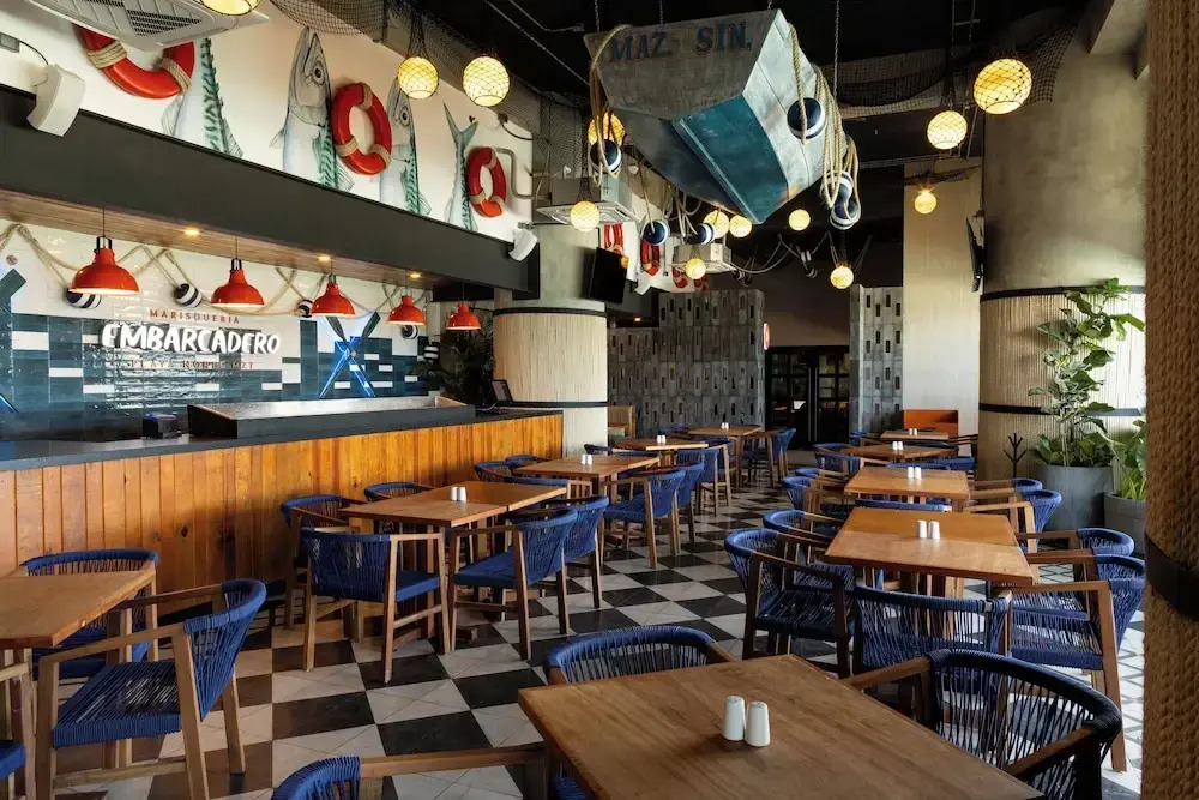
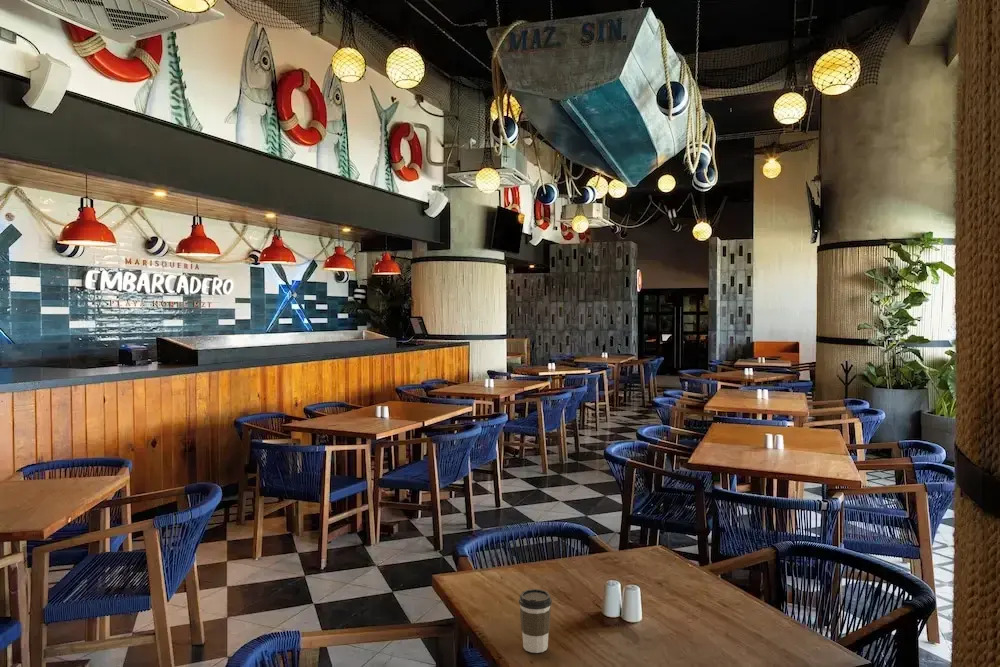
+ coffee cup [518,588,553,654]
